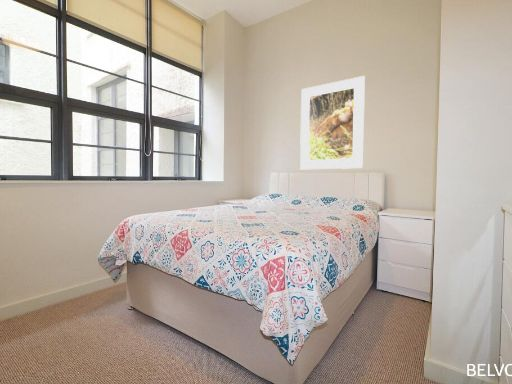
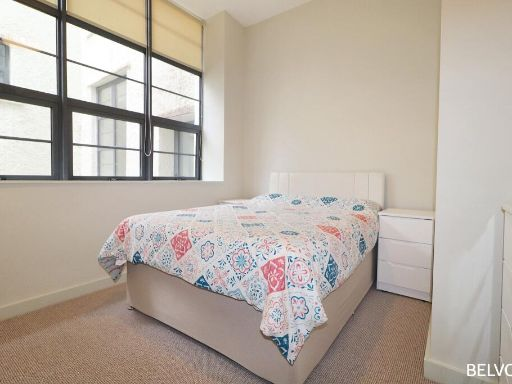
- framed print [299,75,366,170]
